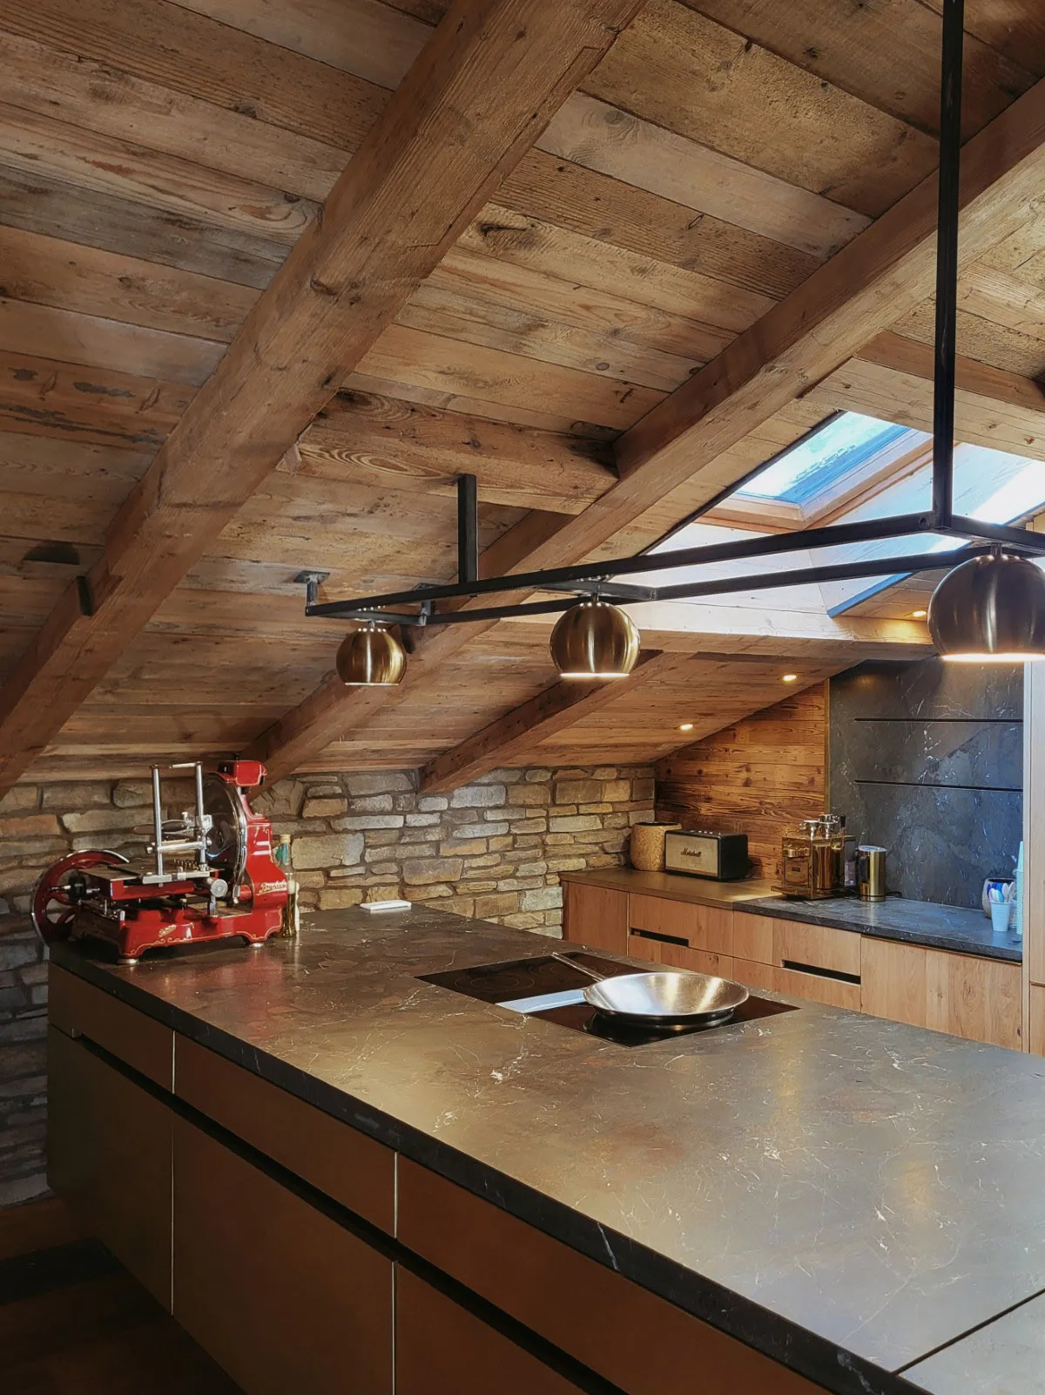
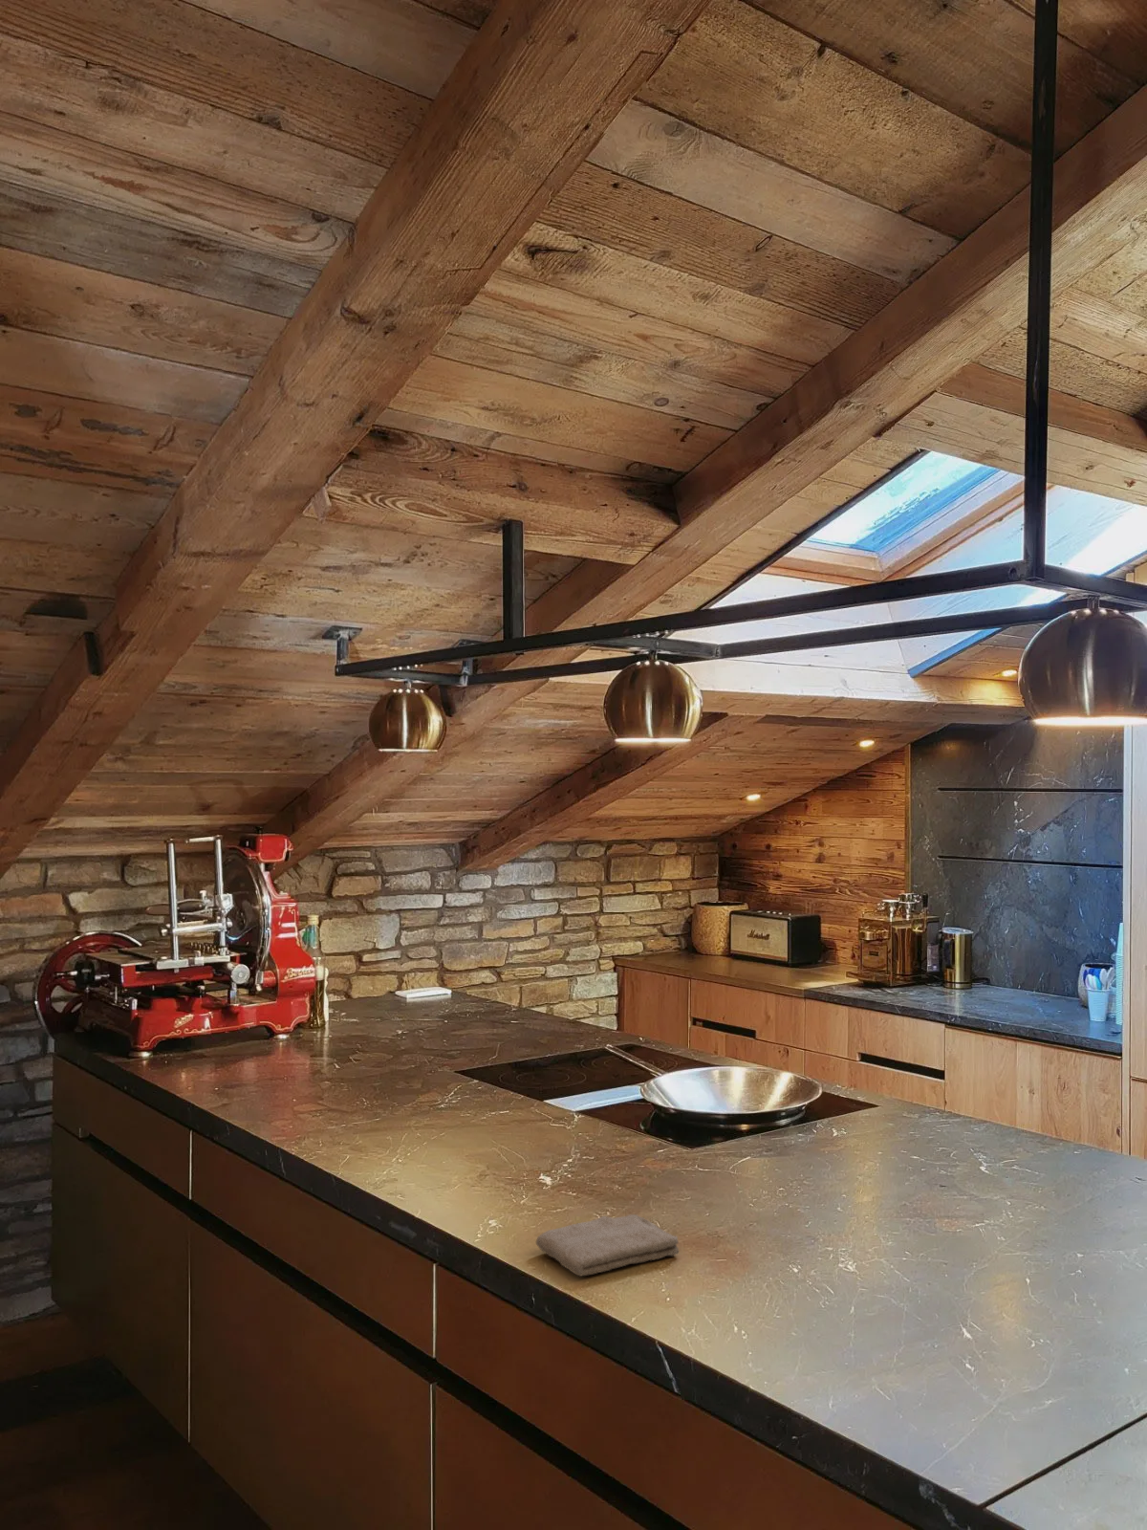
+ washcloth [535,1213,680,1277]
